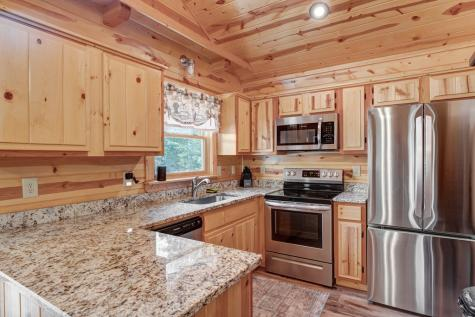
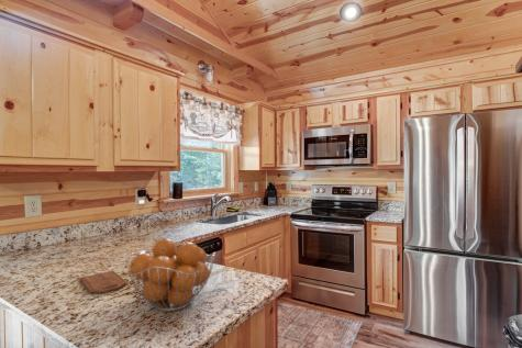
+ fruit basket [125,237,216,313]
+ cutting board [79,270,127,294]
